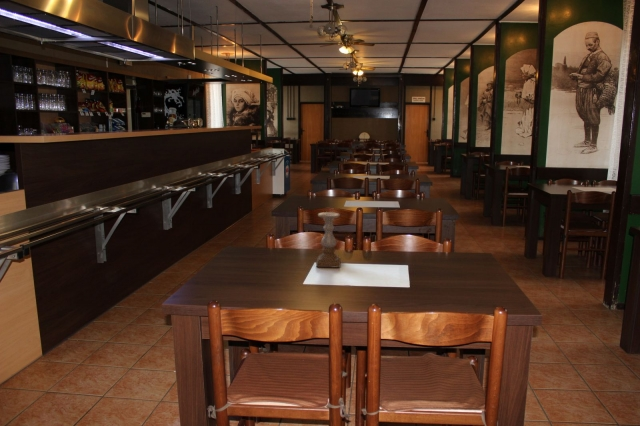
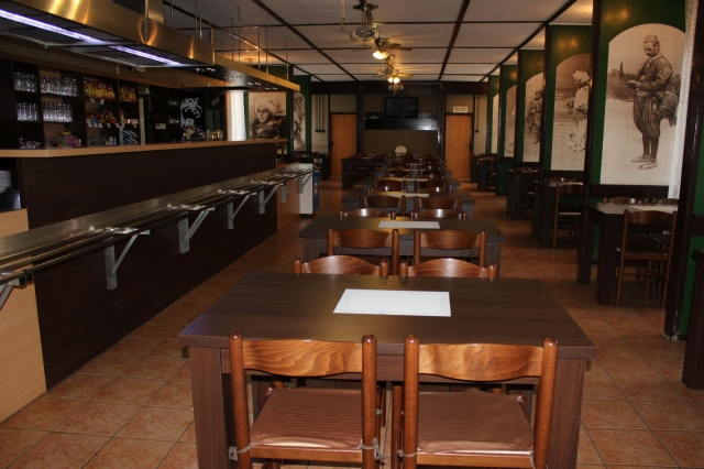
- candle holder [315,211,341,269]
